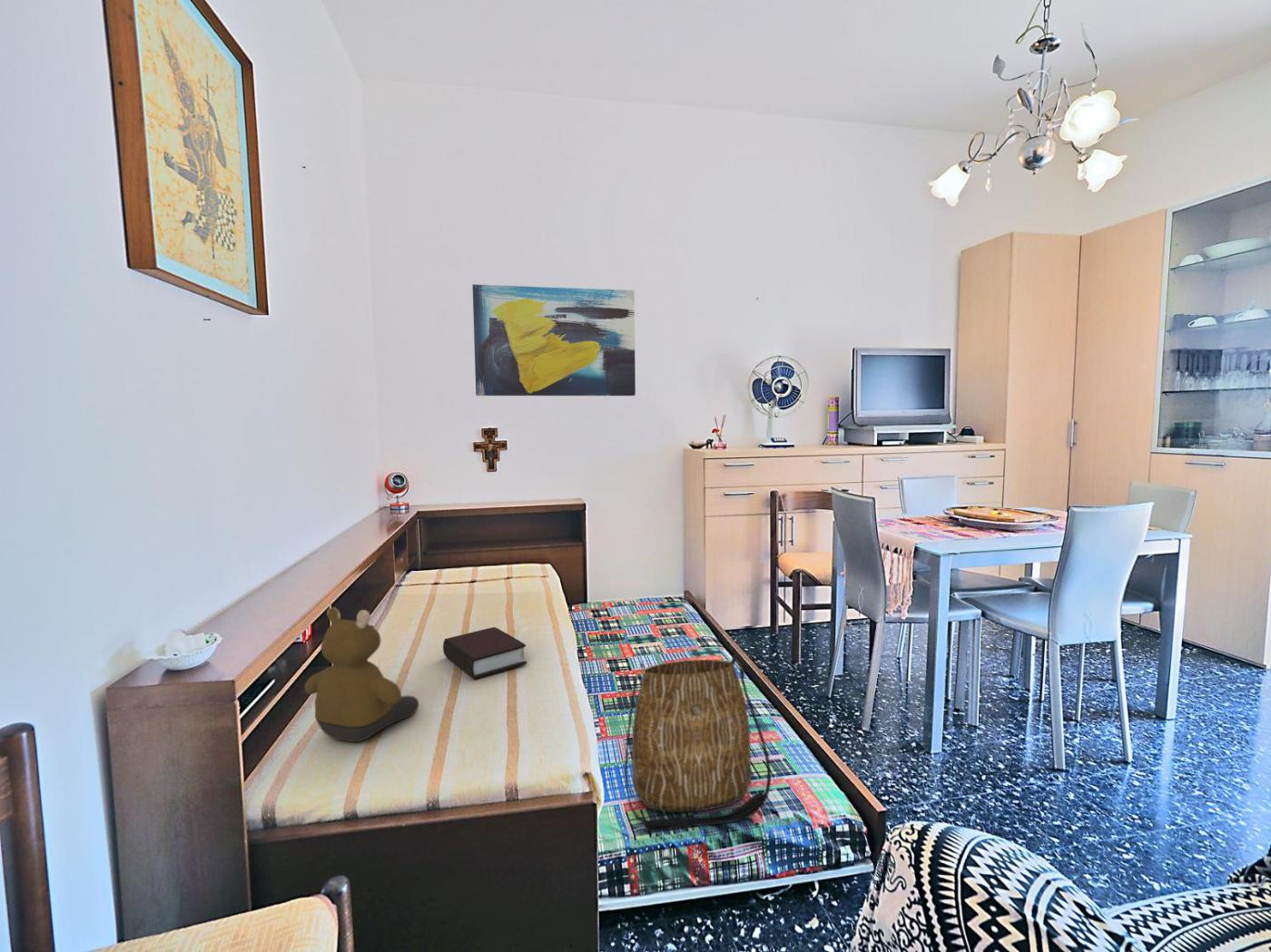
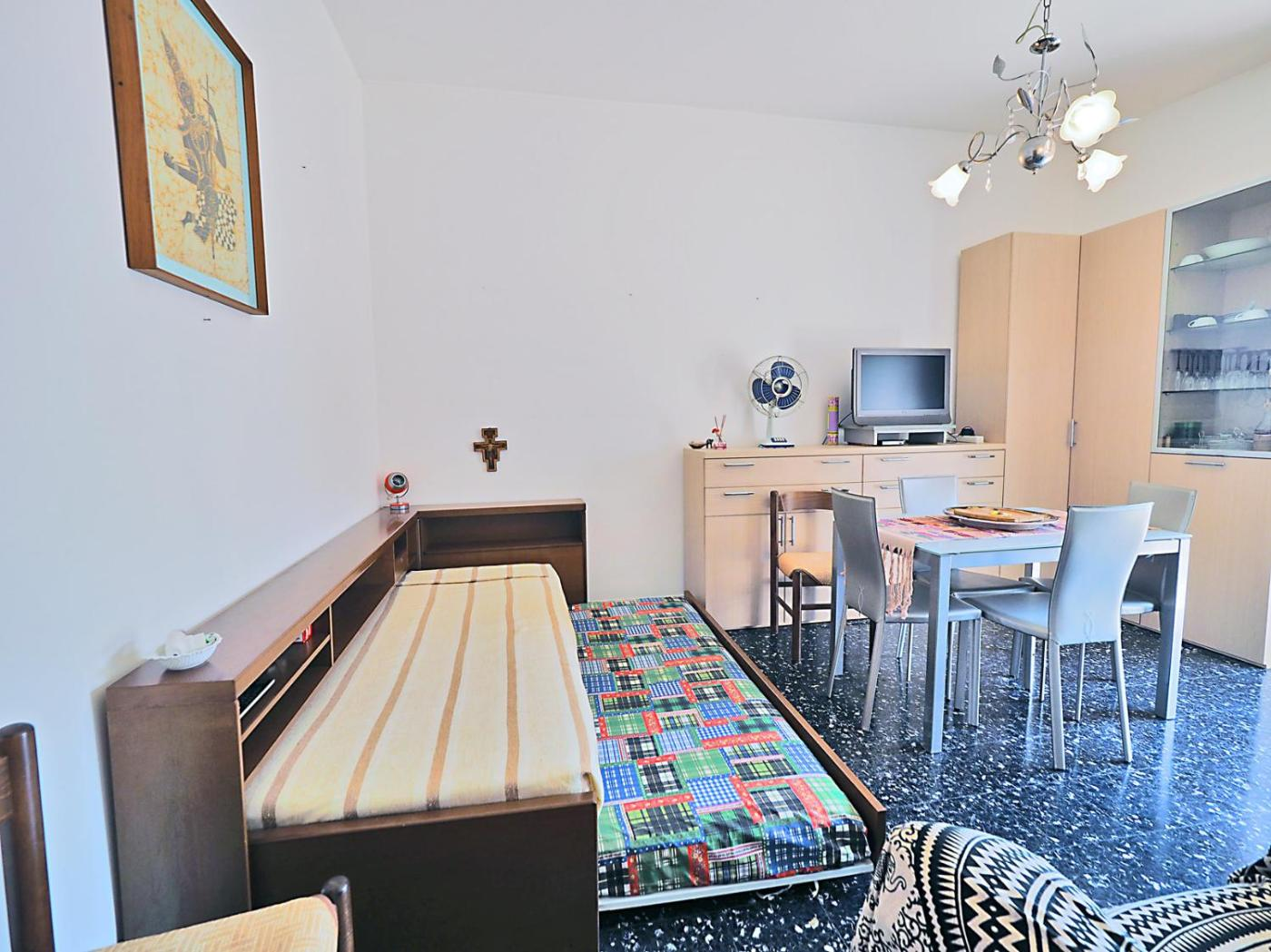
- wall art [472,283,636,397]
- bible [442,626,527,680]
- bear [303,606,419,742]
- tote bag [624,653,772,832]
